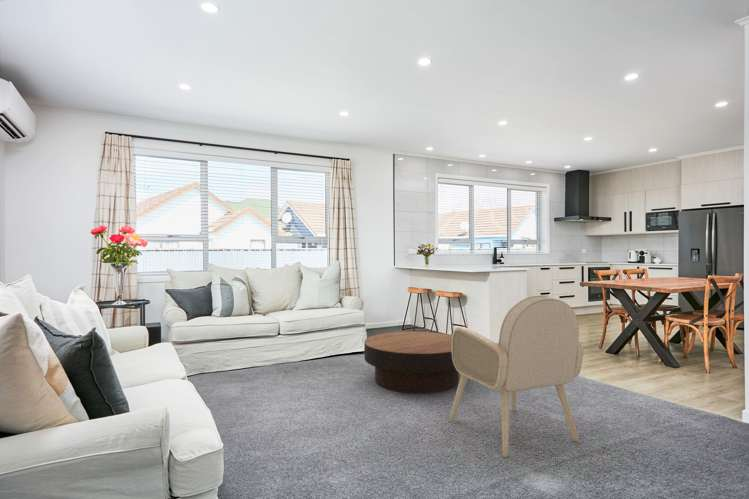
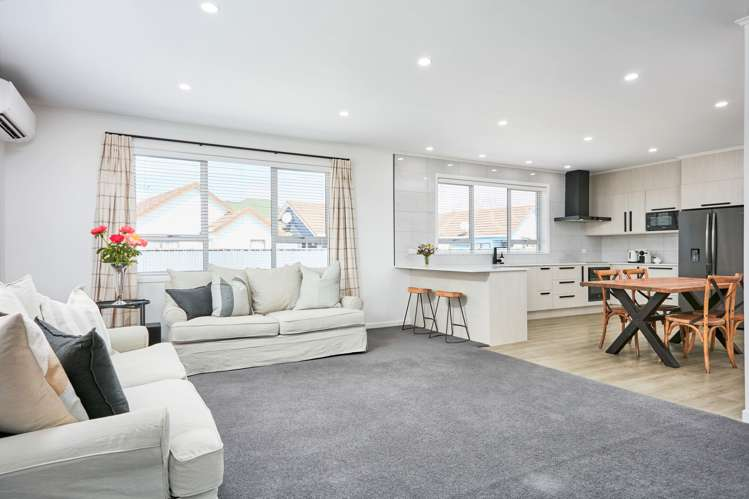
- coffee table [363,331,460,394]
- armchair [449,295,584,459]
